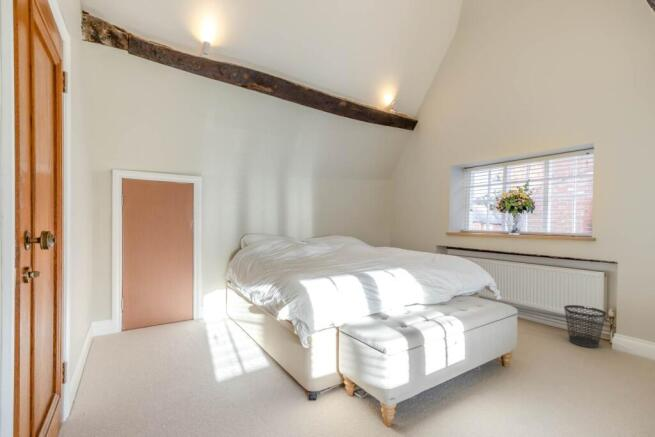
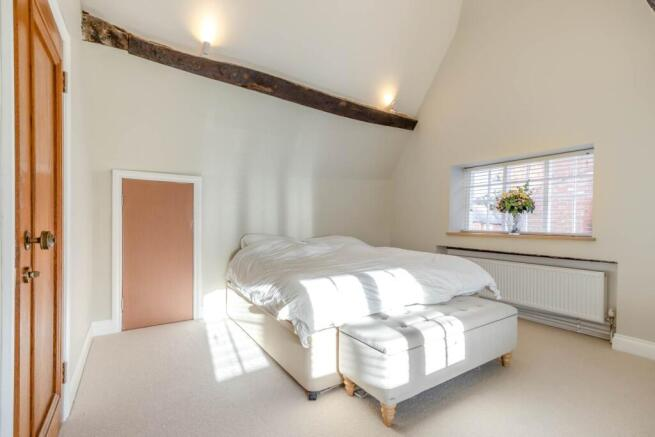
- wastebasket [563,304,607,349]
